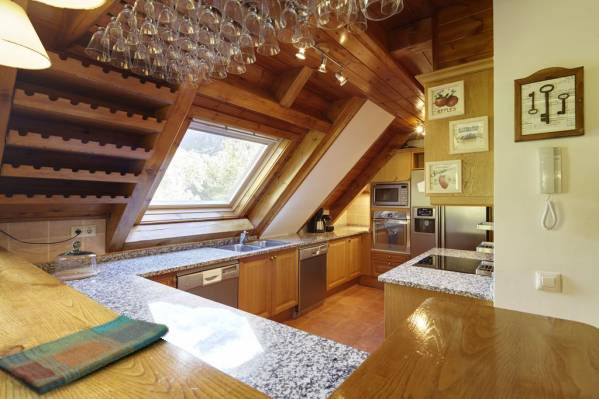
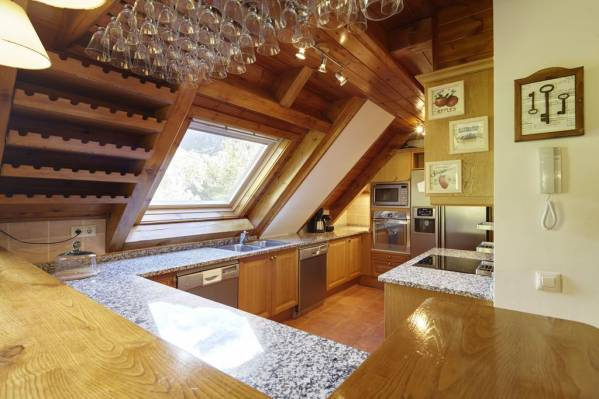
- dish towel [0,313,170,397]
